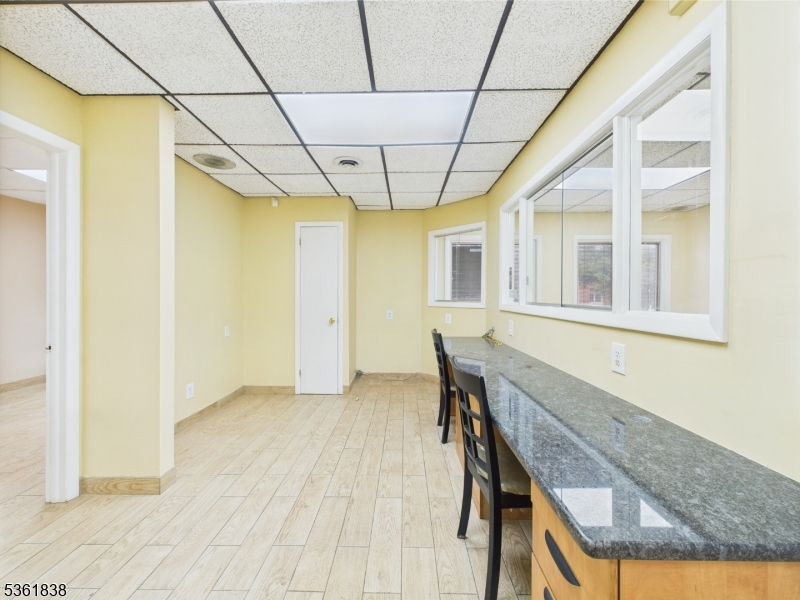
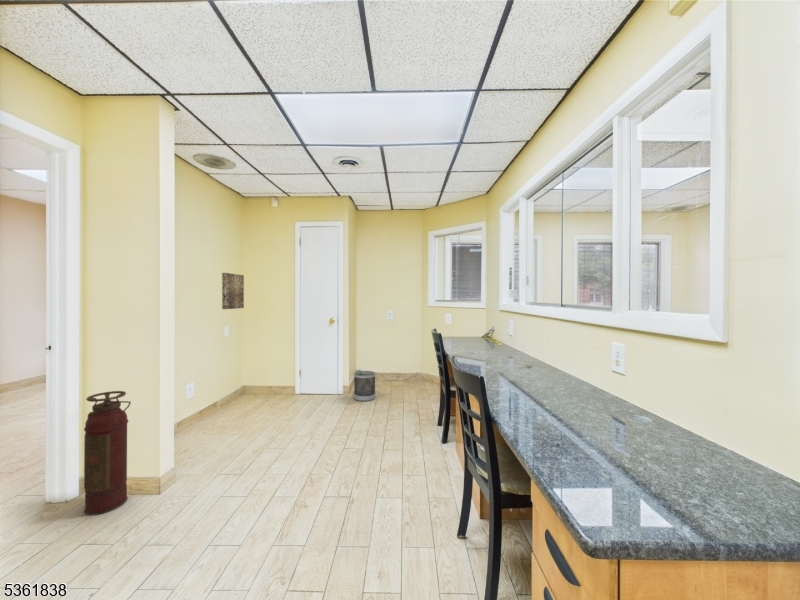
+ wastebasket [353,370,376,402]
+ wall art [221,272,245,310]
+ fire extinguisher [83,390,132,516]
